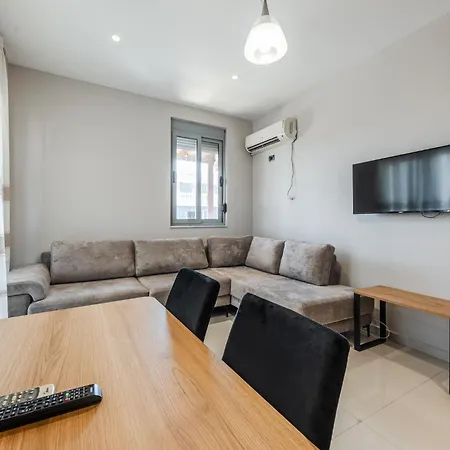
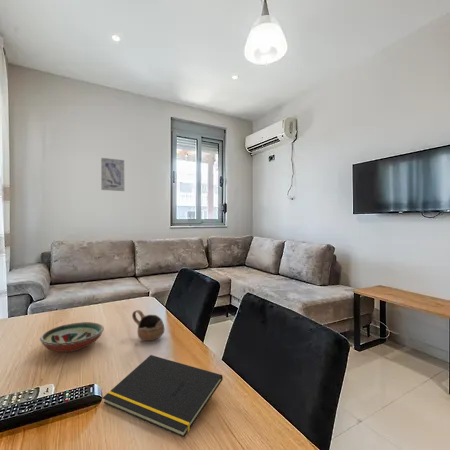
+ wall art [100,157,125,192]
+ cup [131,309,165,342]
+ notepad [102,354,224,438]
+ decorative bowl [39,321,105,353]
